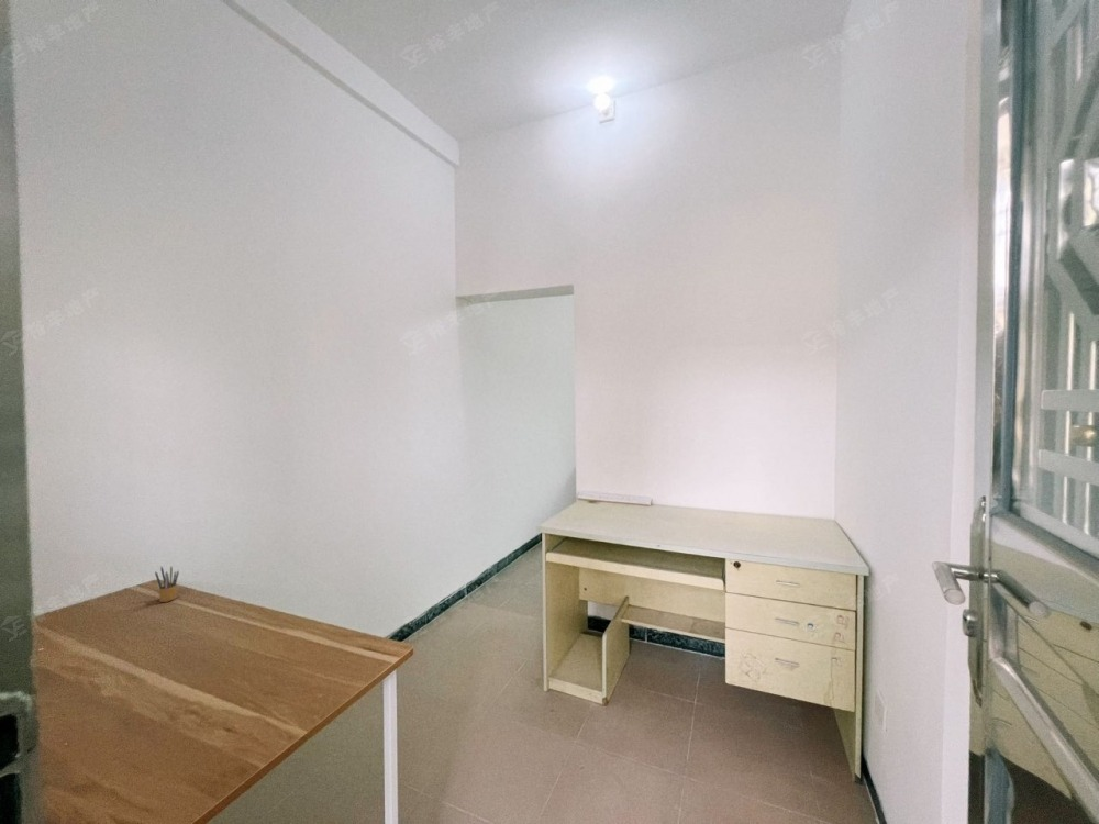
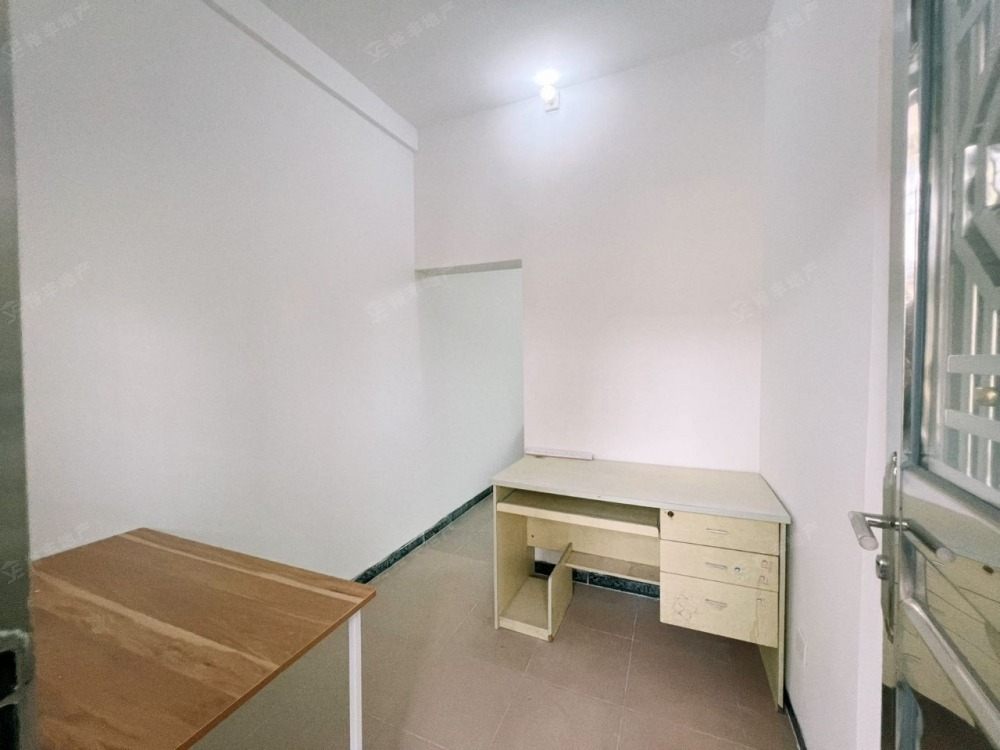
- pencil box [154,566,180,603]
